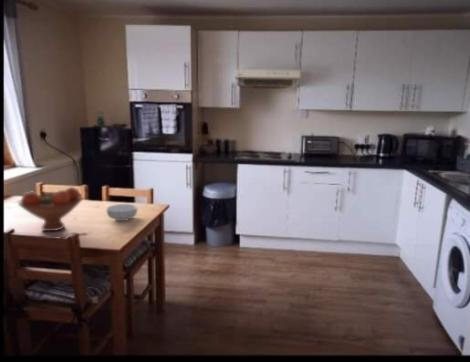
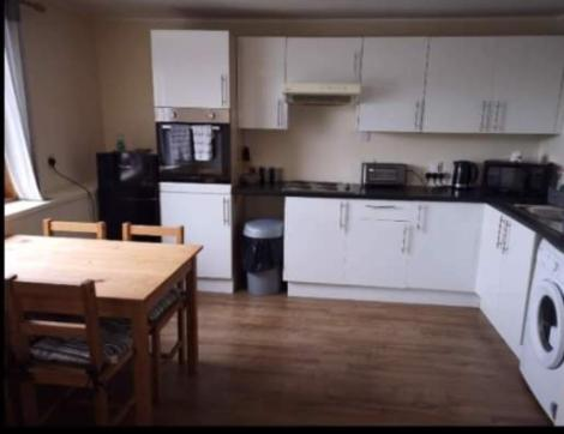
- fruit bowl [17,186,83,232]
- cereal bowl [106,203,138,222]
